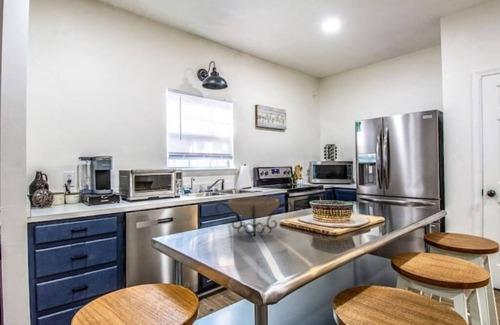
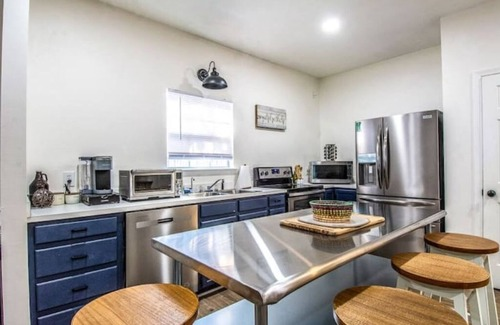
- decorative bowl [214,196,294,238]
